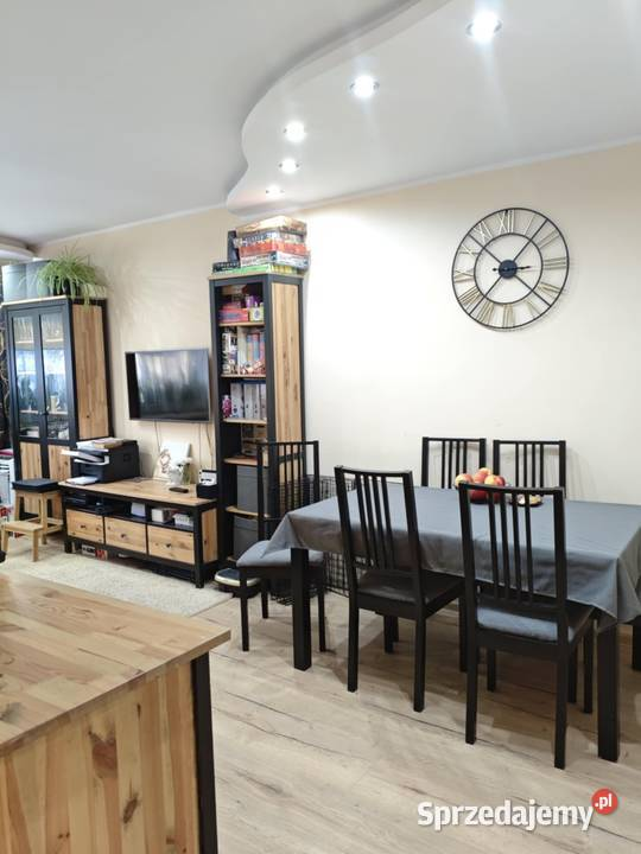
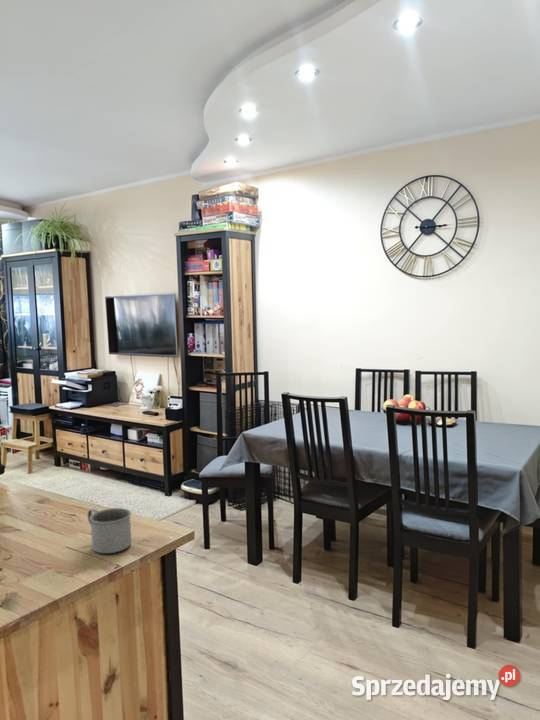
+ mug [87,507,132,554]
